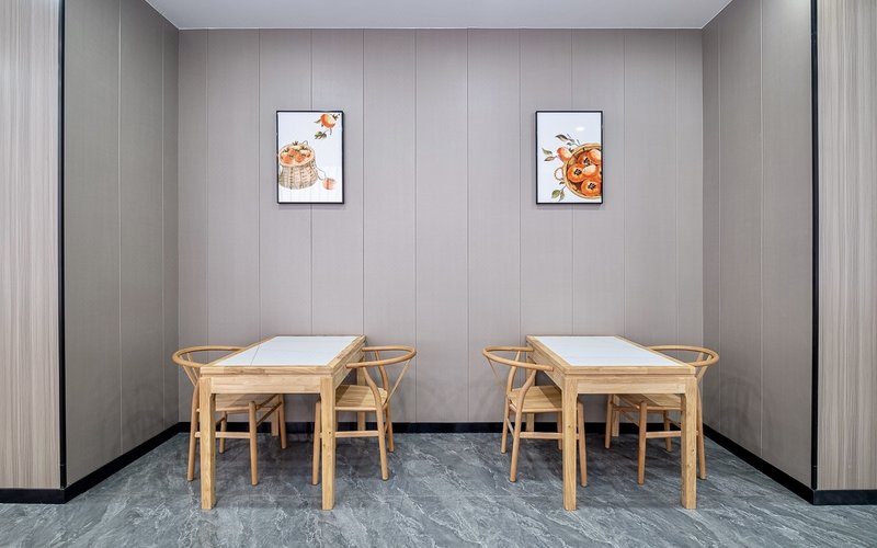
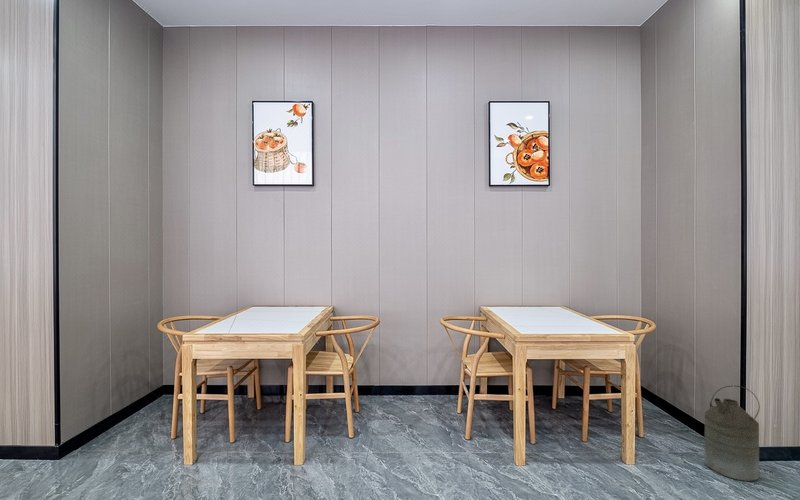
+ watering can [704,385,761,482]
